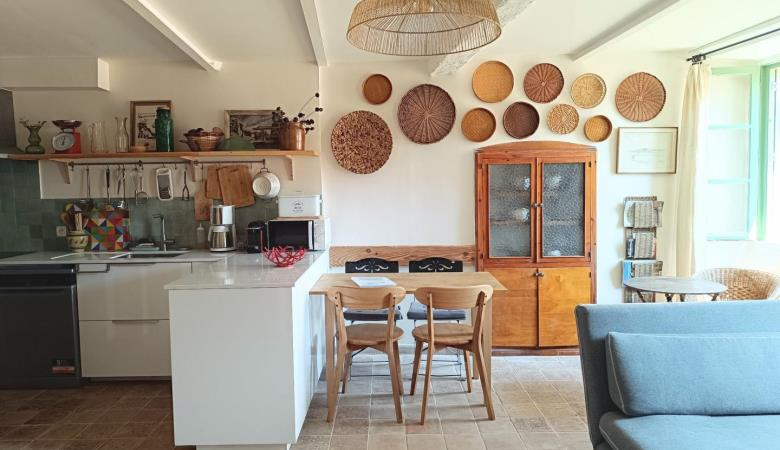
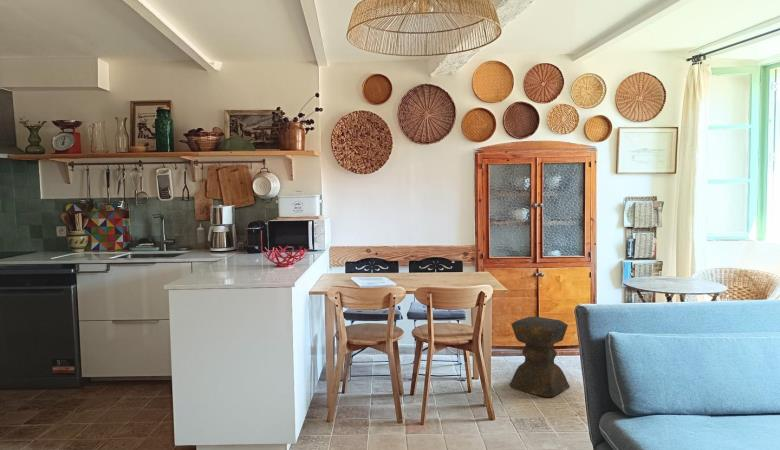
+ stool [509,316,571,398]
